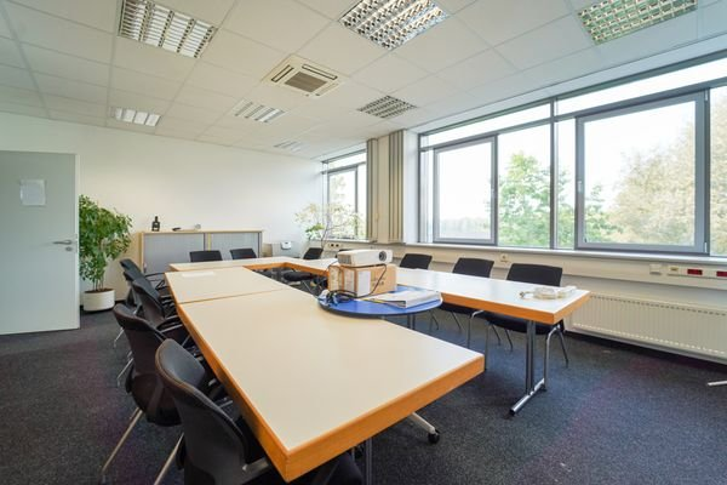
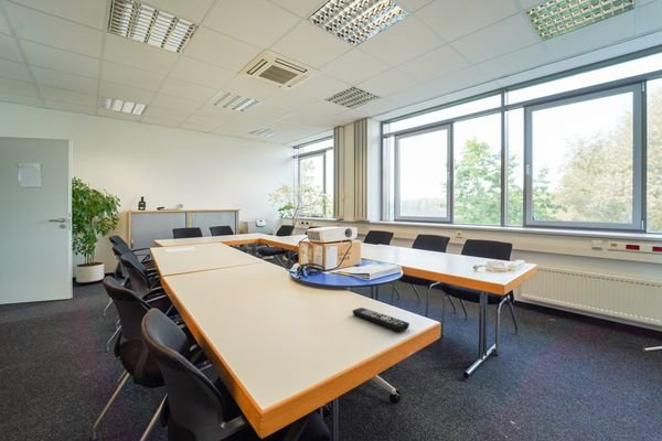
+ remote control [351,306,410,332]
